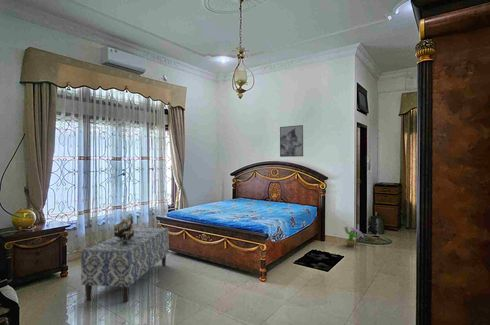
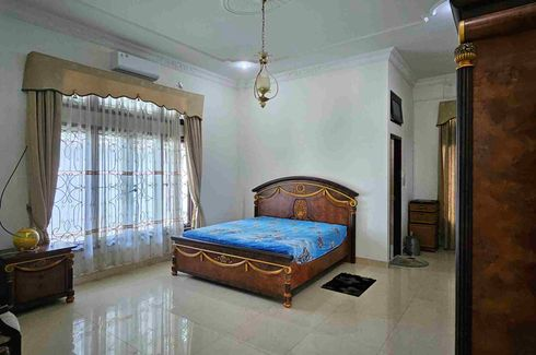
- wall art [279,124,304,158]
- decorative plant [341,225,365,248]
- ruined building [113,215,134,245]
- bench [80,226,170,303]
